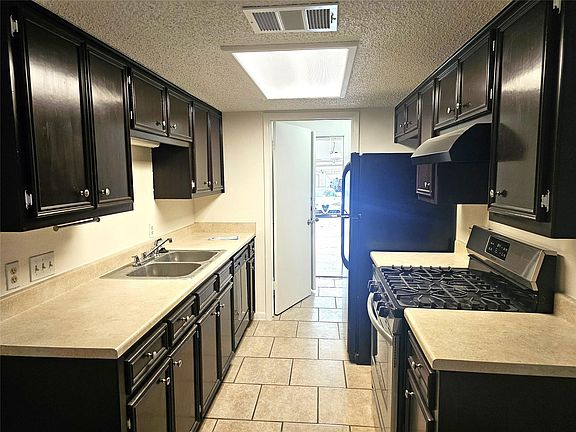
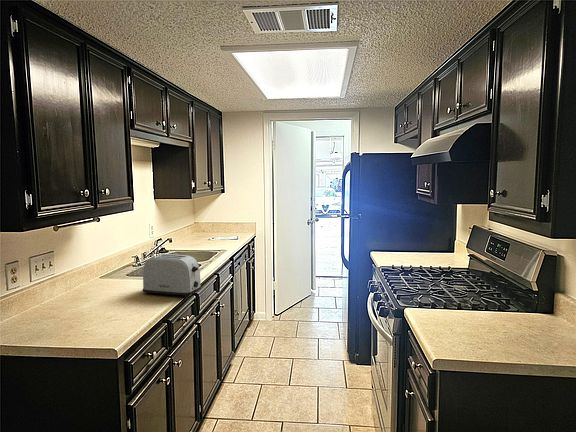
+ toaster [142,253,202,298]
